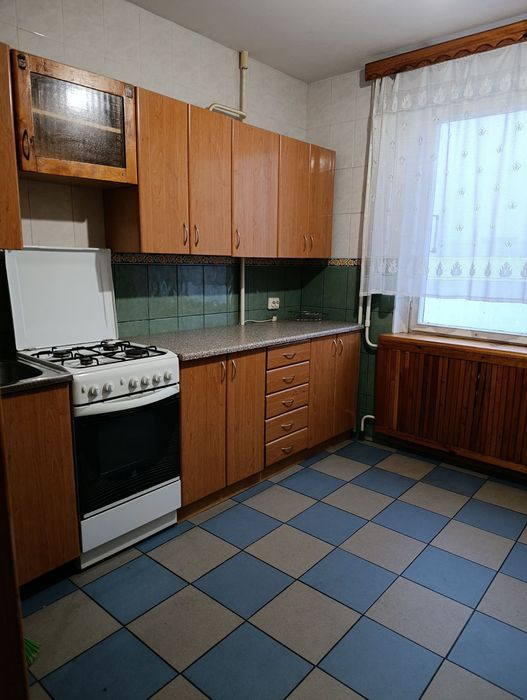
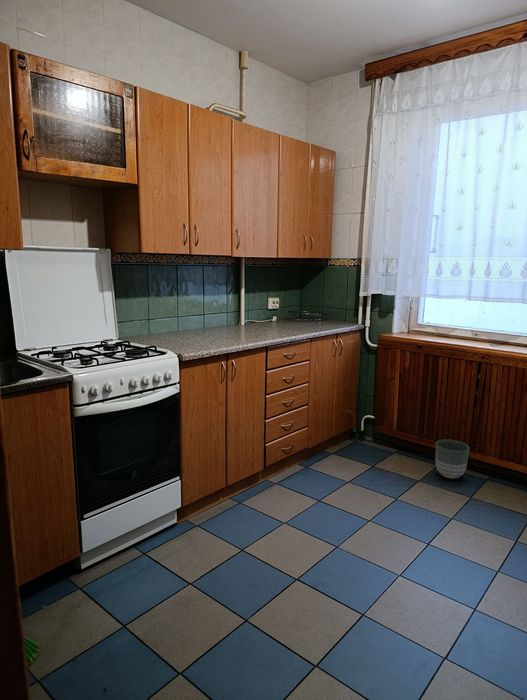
+ planter [435,438,470,480]
